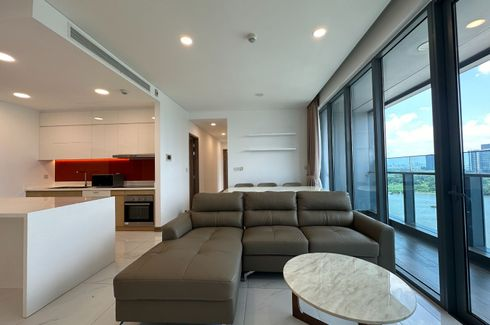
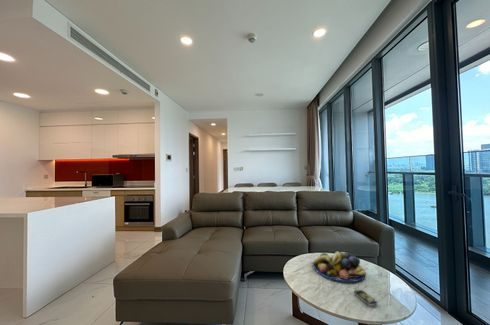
+ remote control [353,289,379,307]
+ fruit bowl [312,250,367,283]
